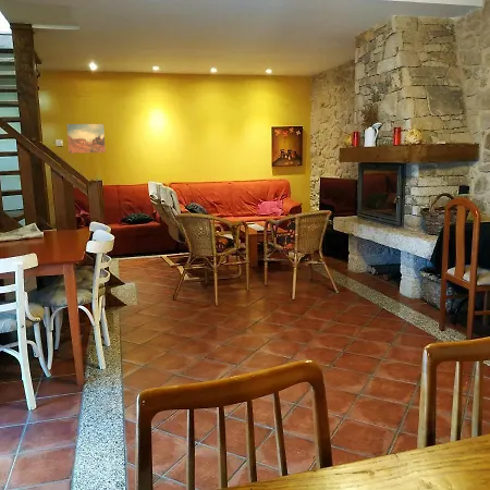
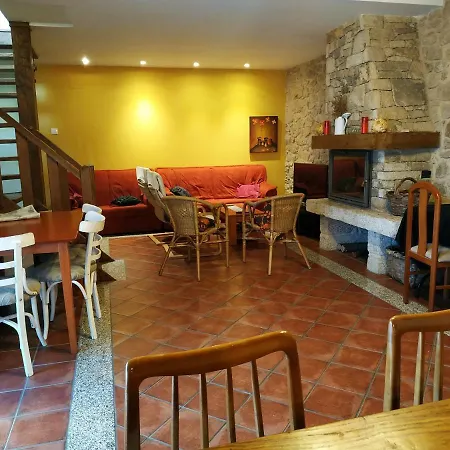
- wall art [65,123,107,155]
